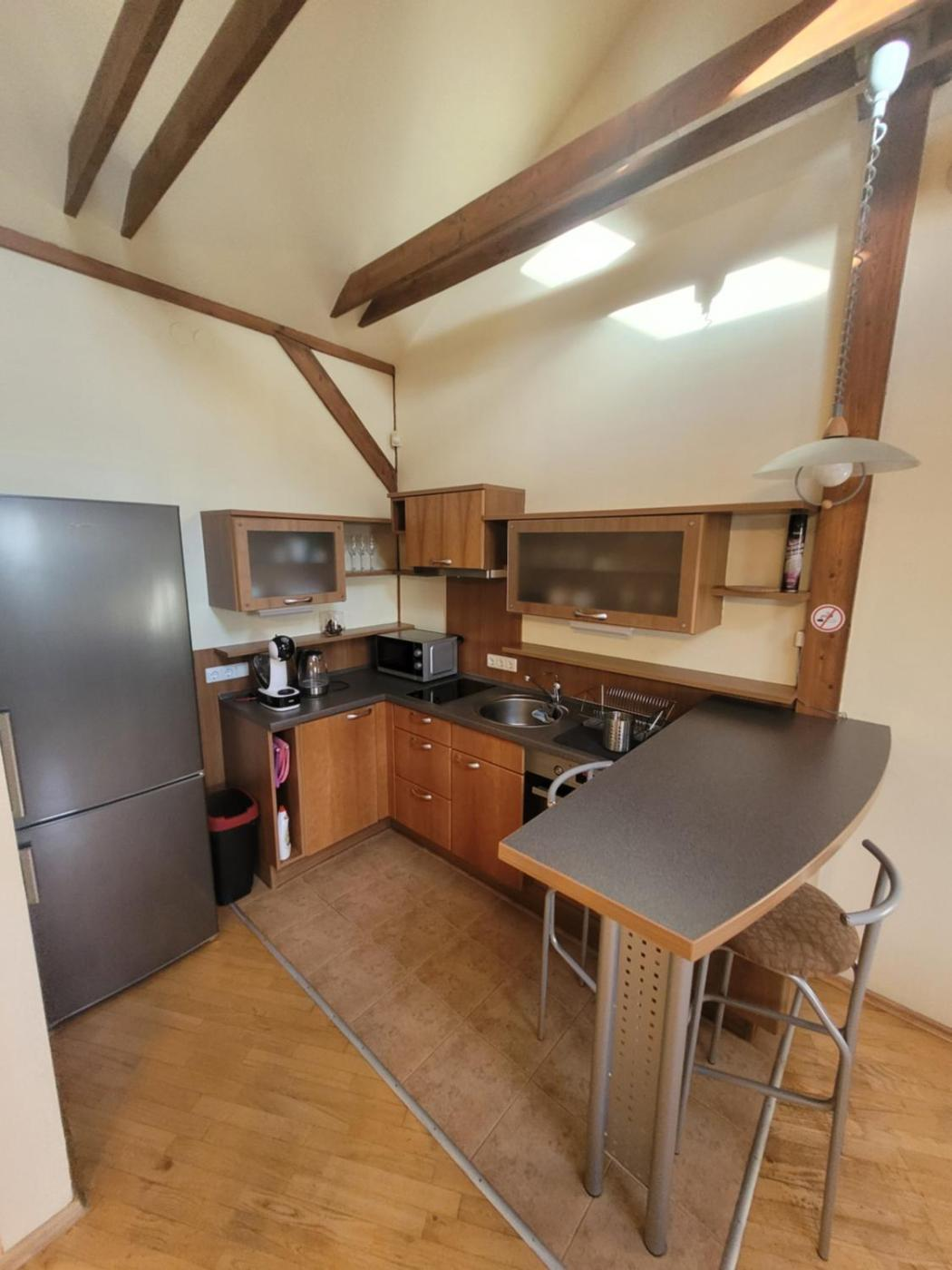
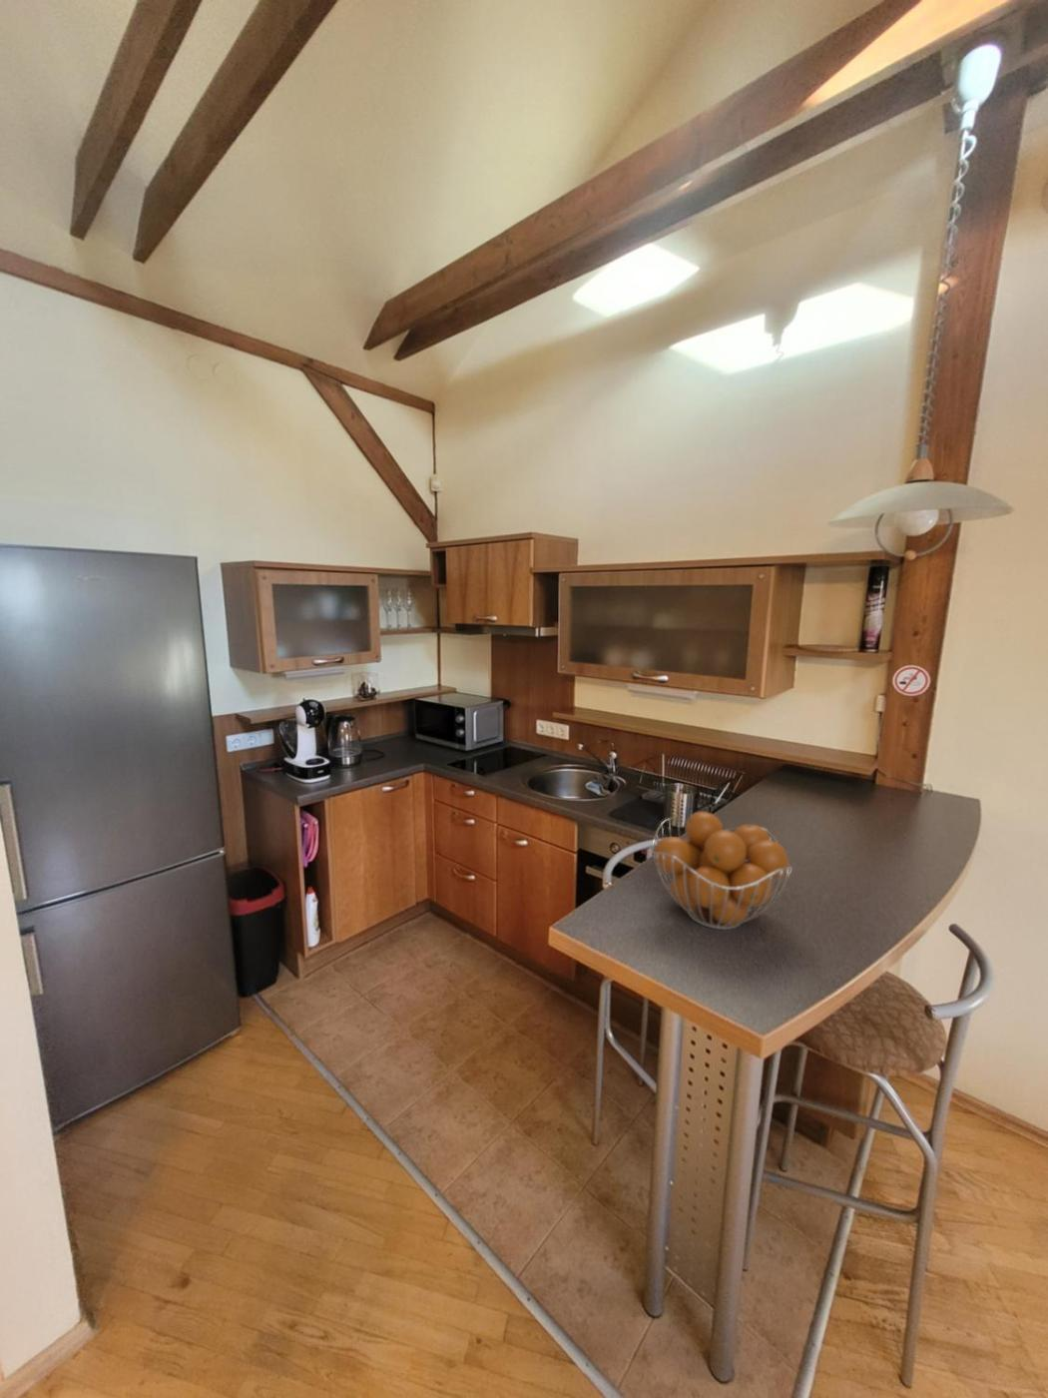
+ fruit basket [651,810,794,930]
